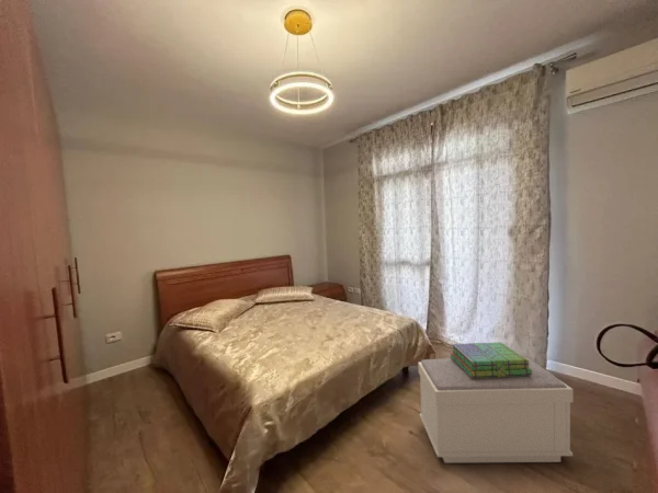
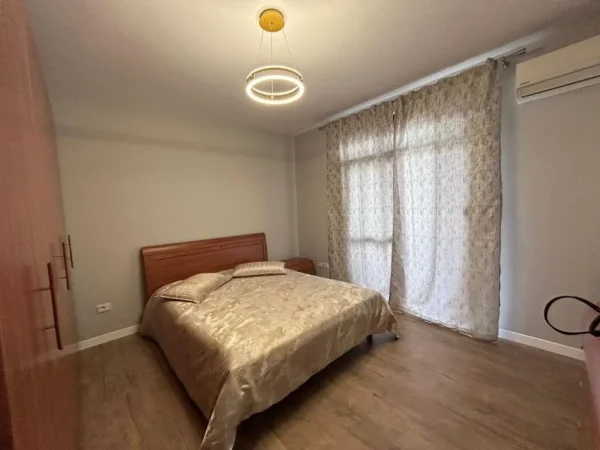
- stack of books [449,341,532,378]
- bench [417,356,574,463]
